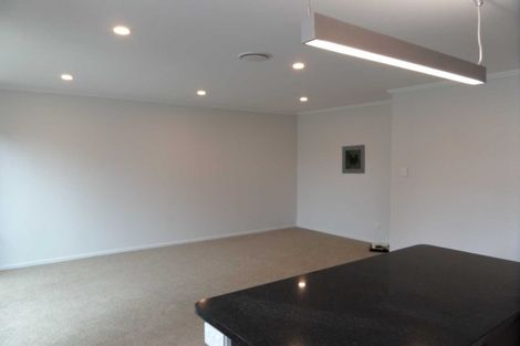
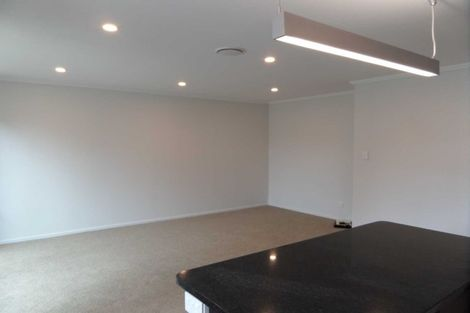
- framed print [341,144,366,175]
